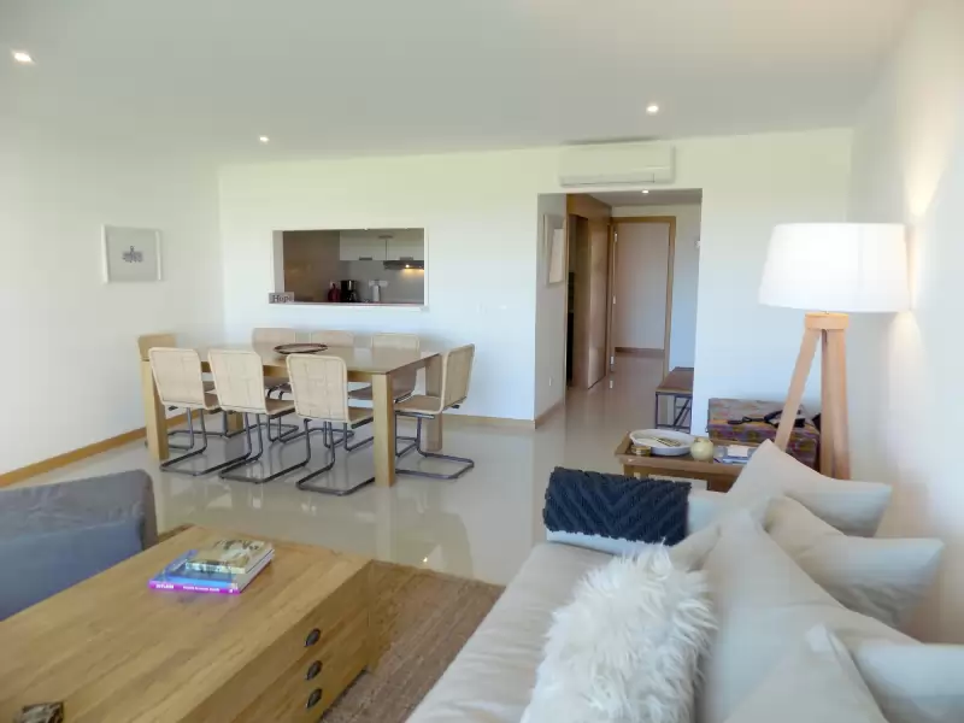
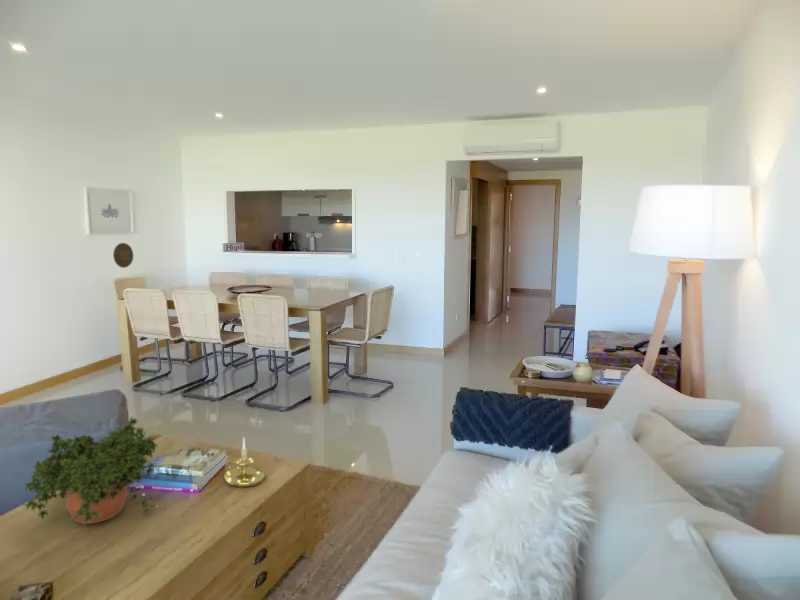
+ potted plant [20,416,159,526]
+ candle holder [223,436,266,488]
+ decorative plate [112,242,134,269]
